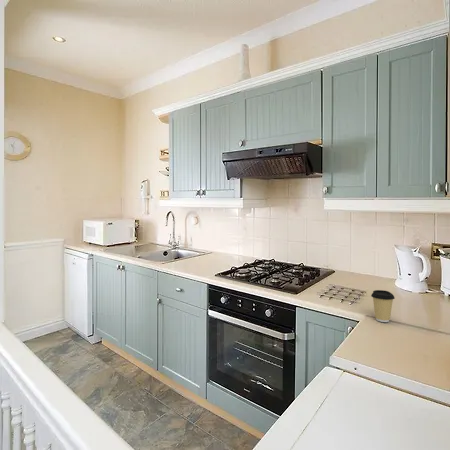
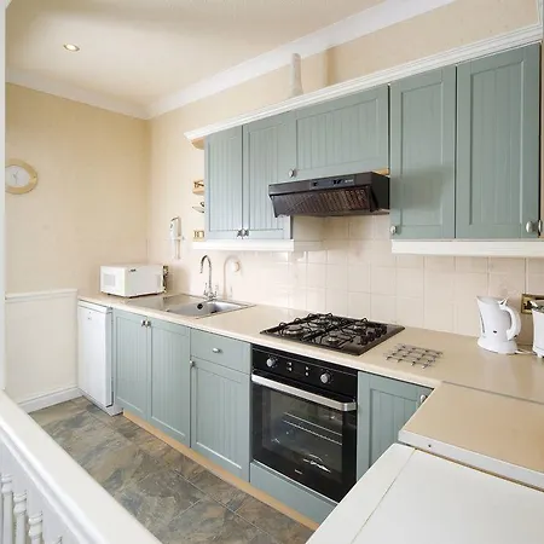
- coffee cup [370,289,396,323]
